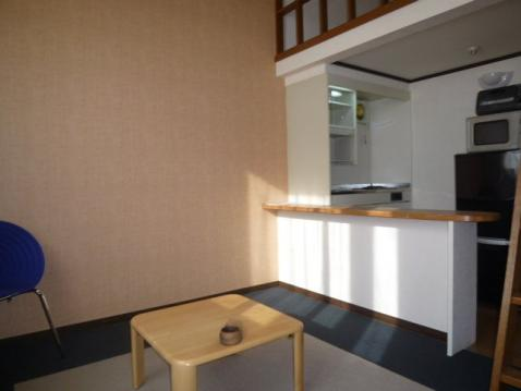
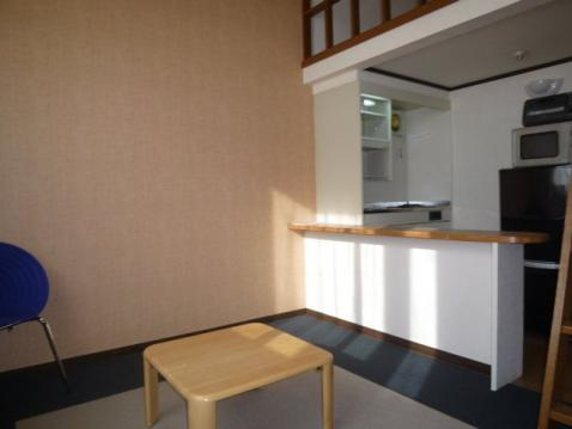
- cup [218,322,243,346]
